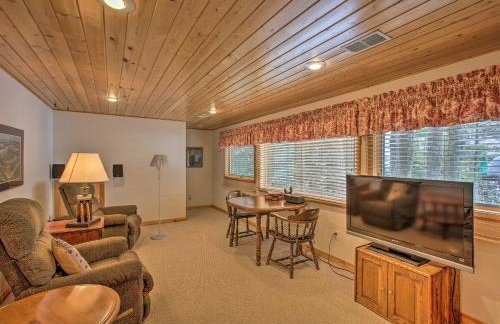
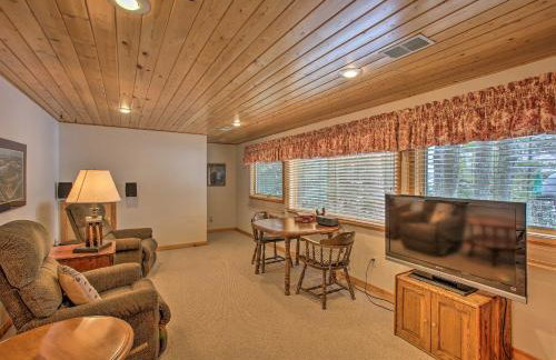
- floor lamp [149,154,170,240]
